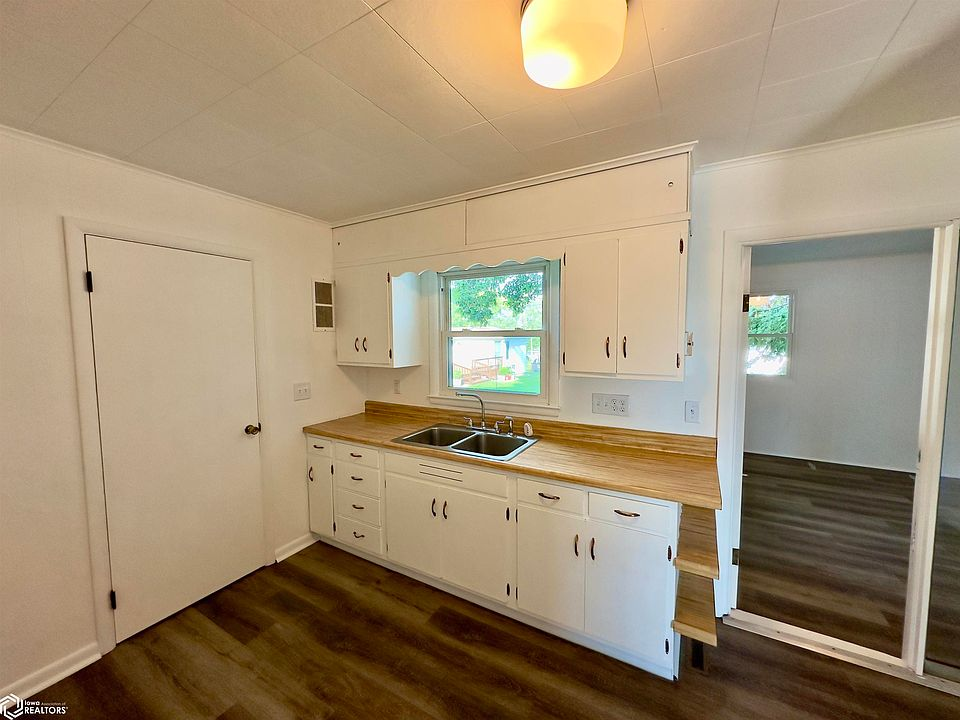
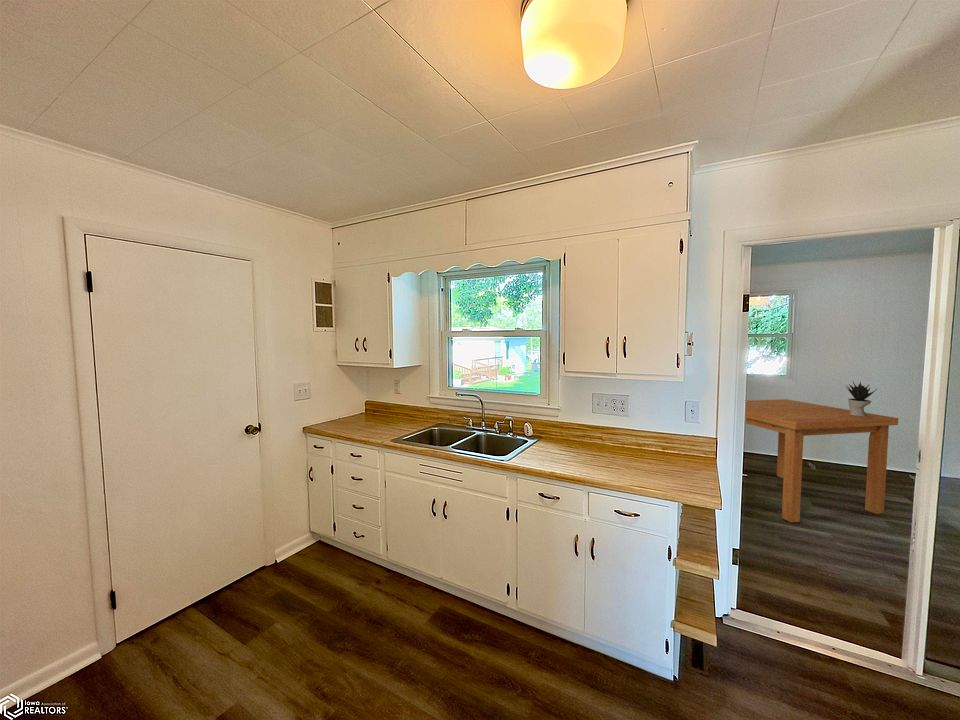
+ potted plant [845,380,878,416]
+ dining table [745,398,899,523]
